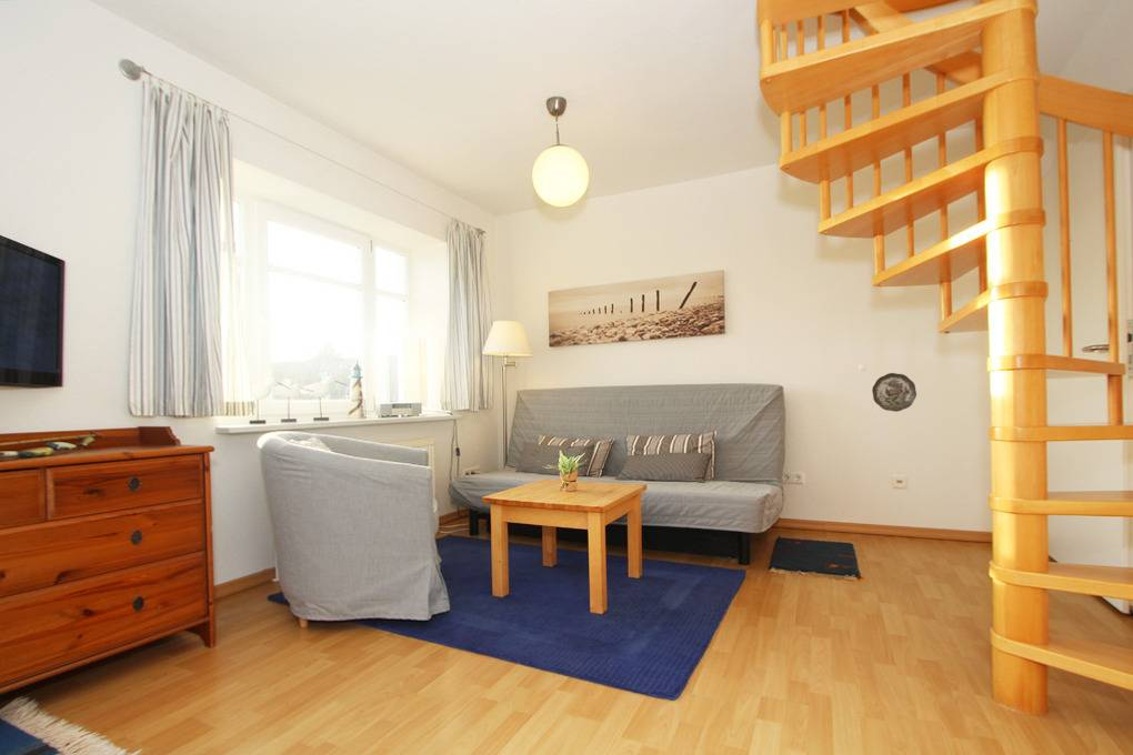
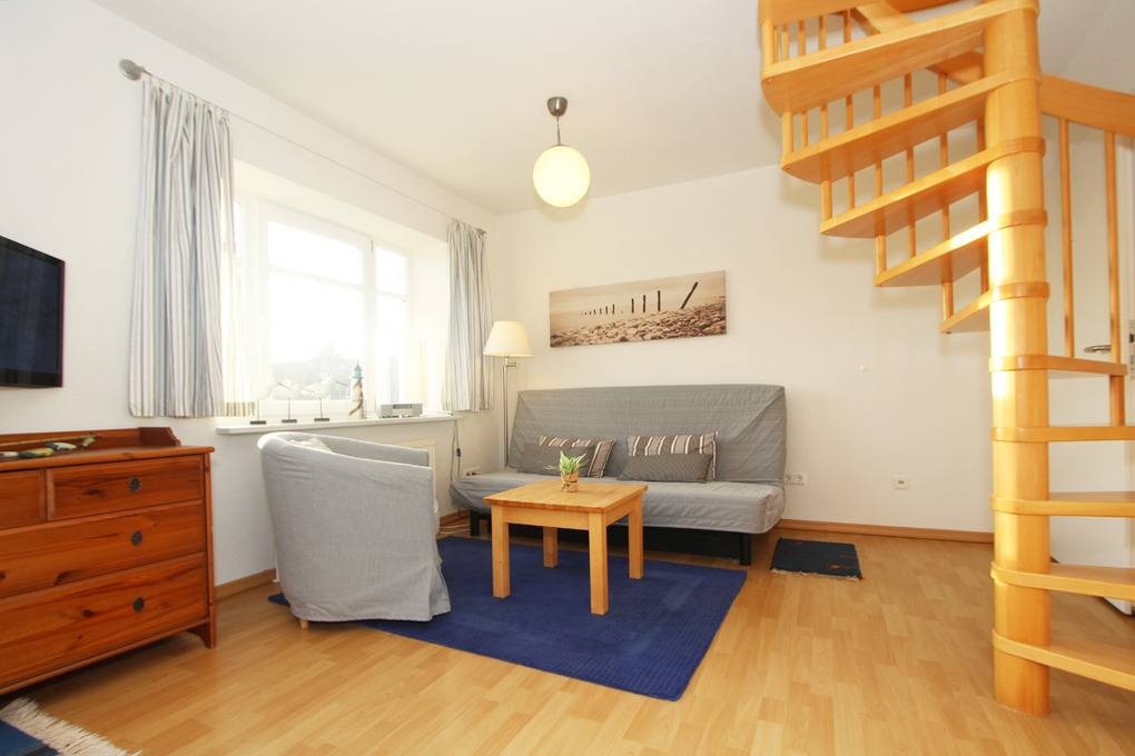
- decorative plate [871,372,918,413]
